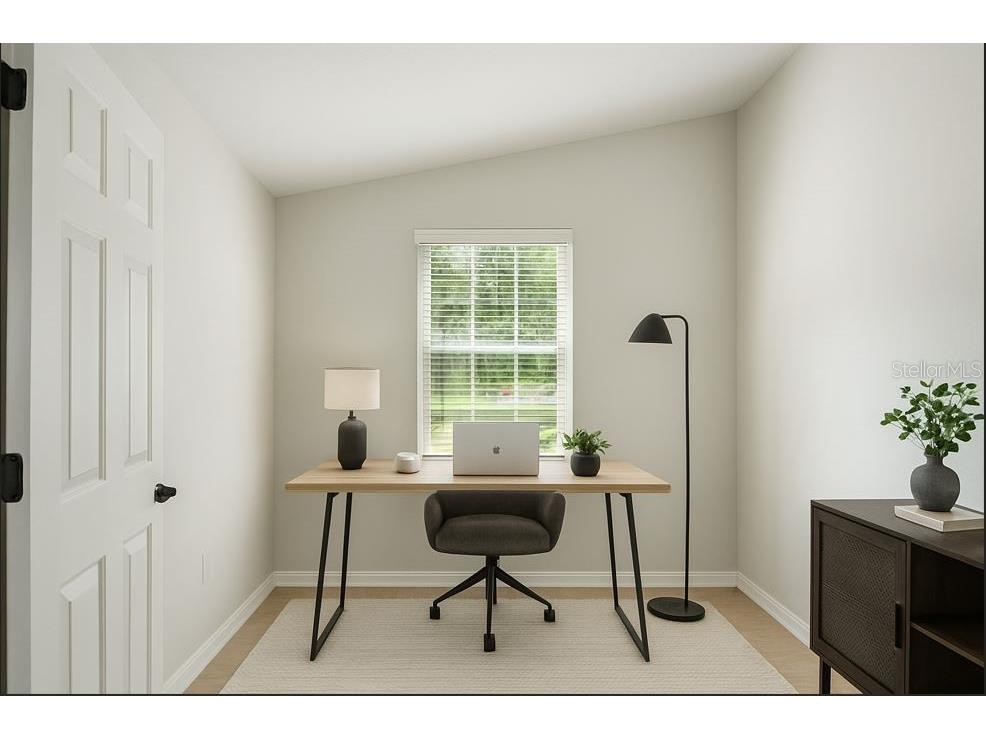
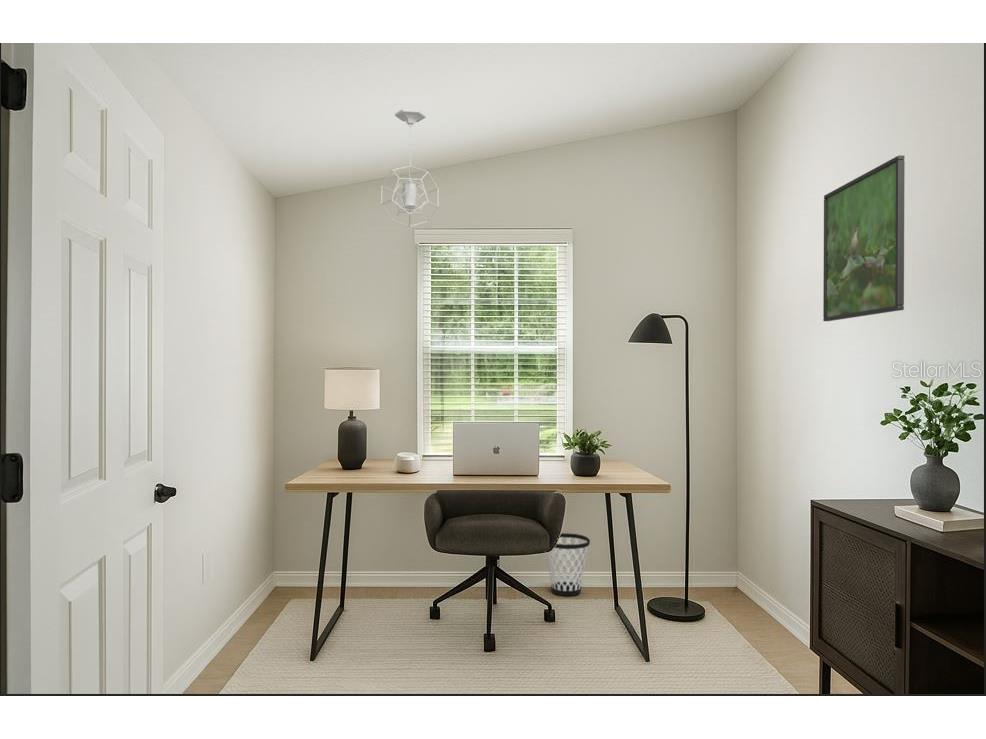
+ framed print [822,154,906,322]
+ wastebasket [545,532,591,597]
+ pendant light [380,108,440,228]
